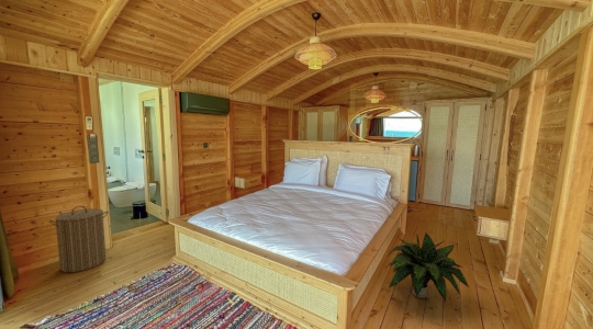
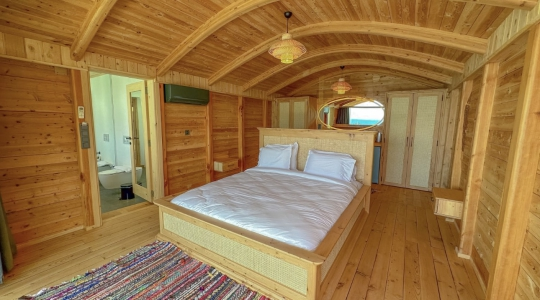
- laundry hamper [48,205,109,273]
- potted plant [385,231,470,303]
